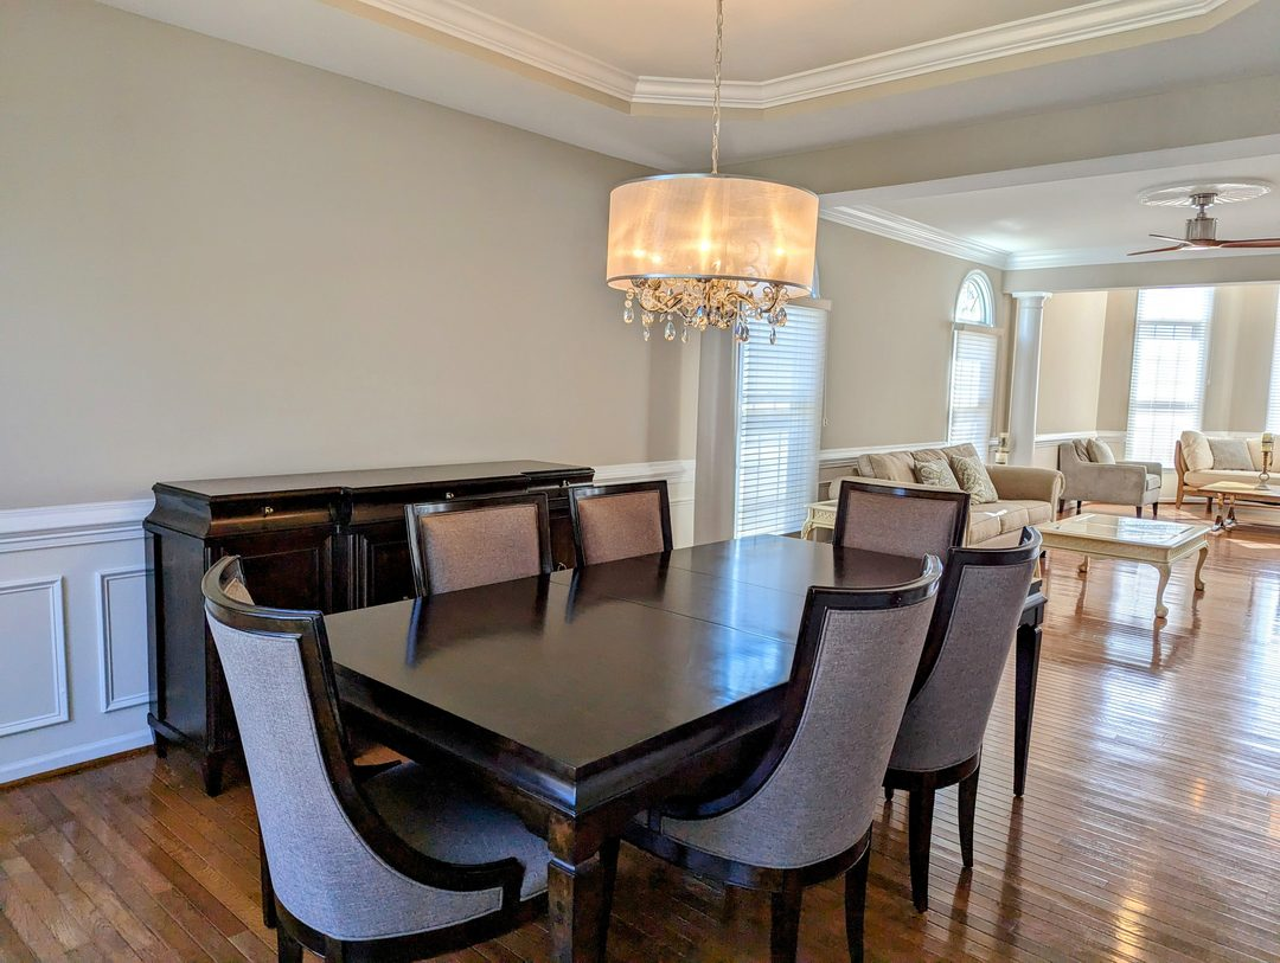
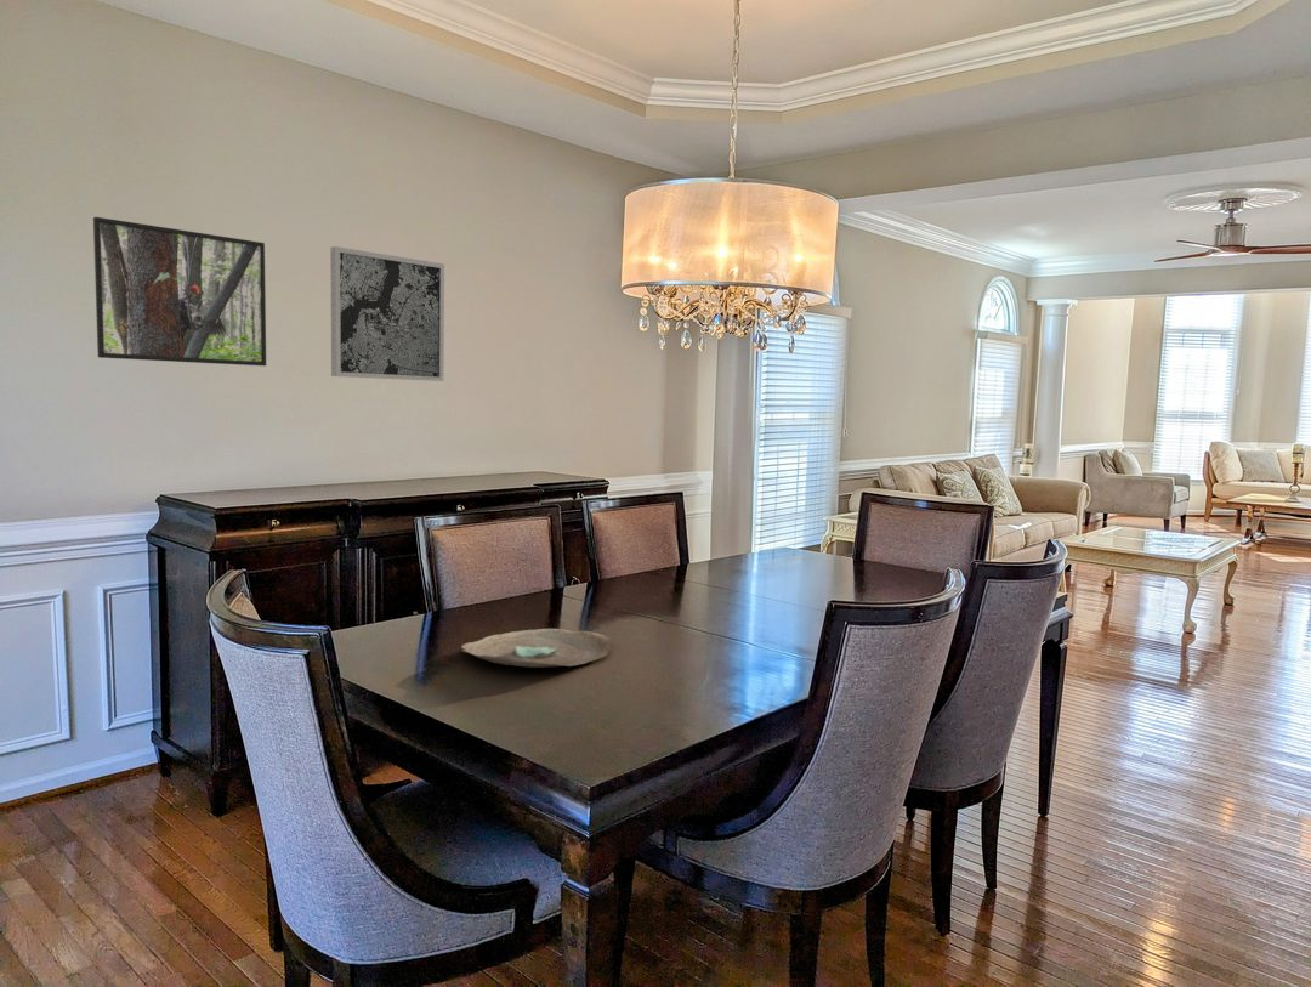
+ decorative bowl [460,628,612,669]
+ wall art [329,245,445,382]
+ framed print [92,216,267,367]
